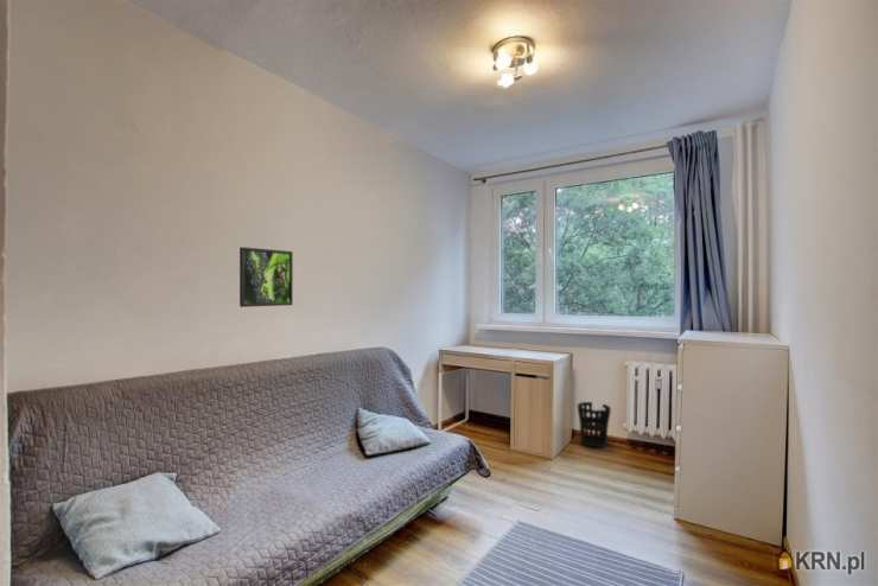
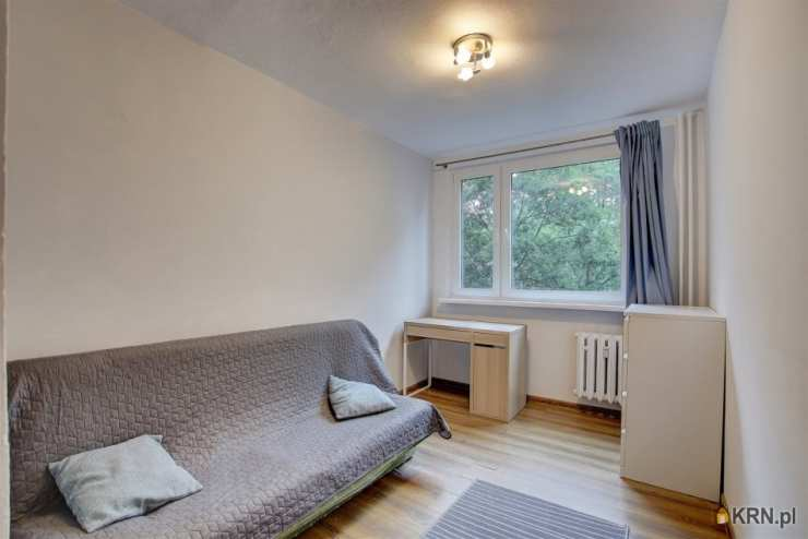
- wastebasket [577,401,612,448]
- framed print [238,246,294,308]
